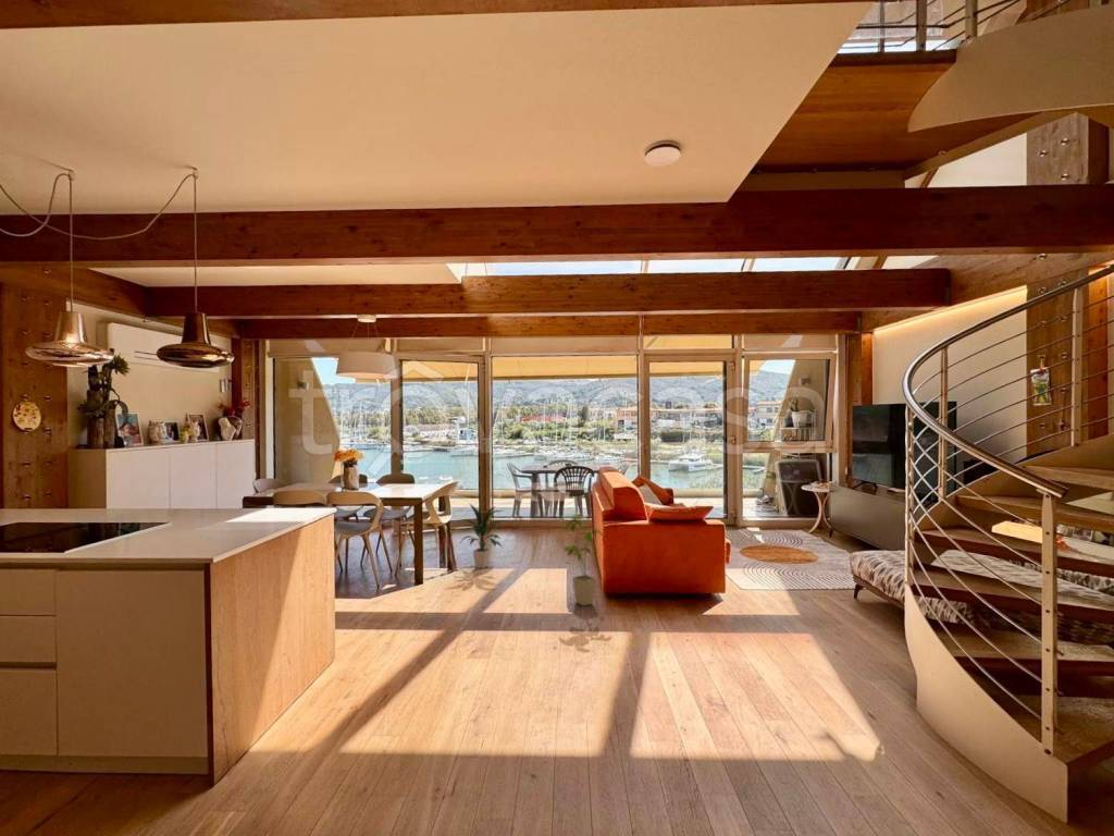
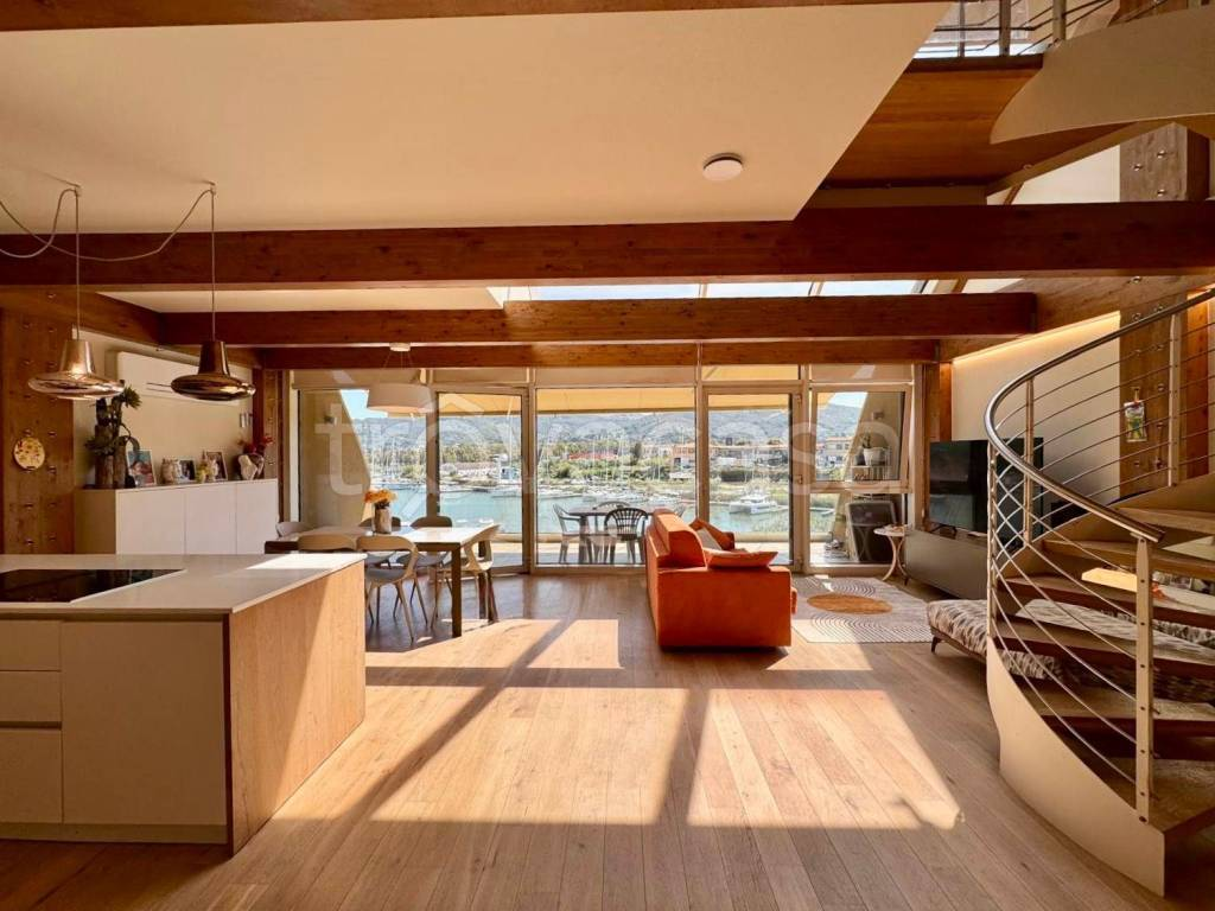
- indoor plant [458,502,505,569]
- house plant [557,513,604,607]
